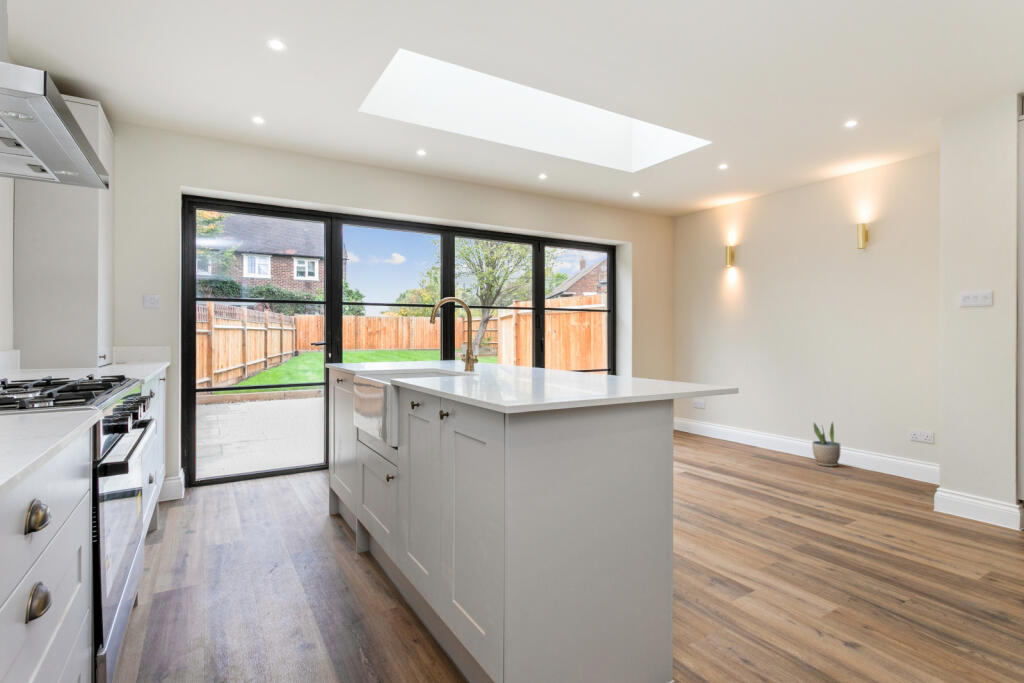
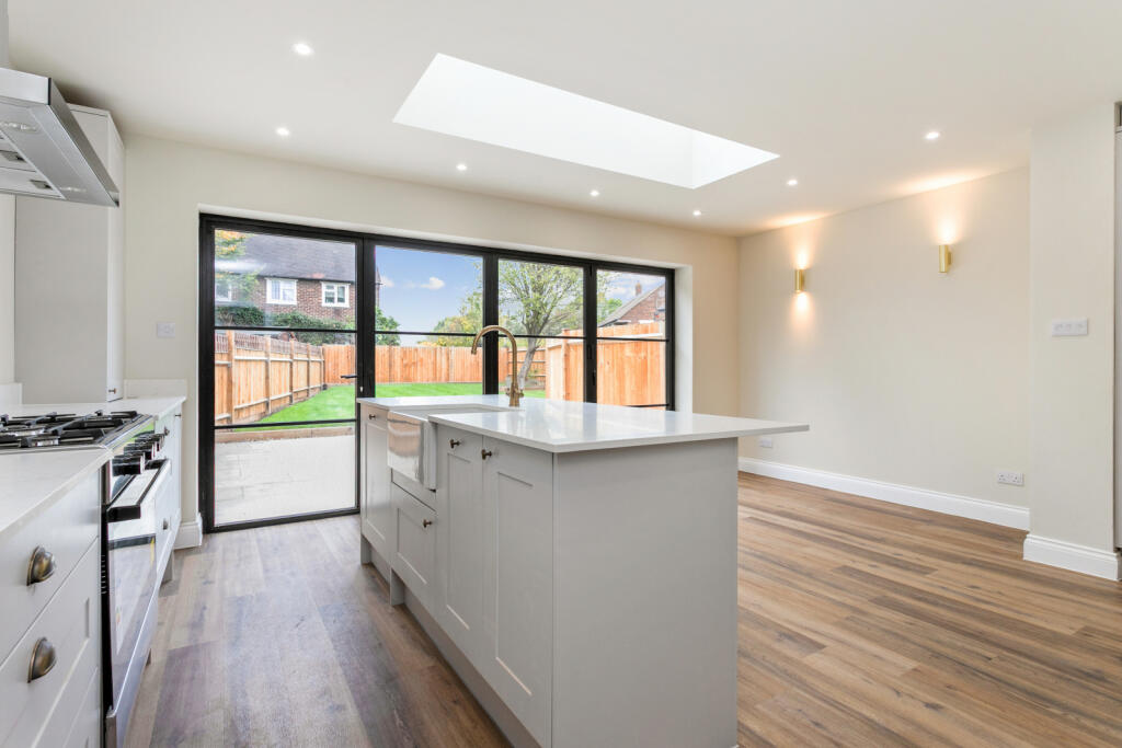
- potted plant [811,421,841,468]
